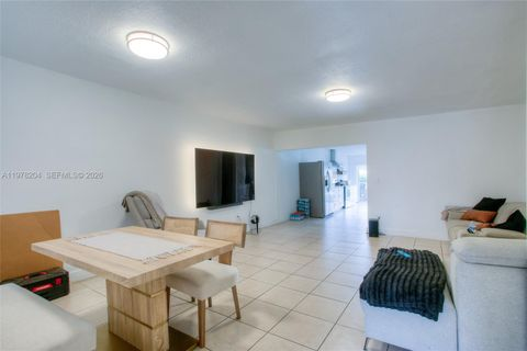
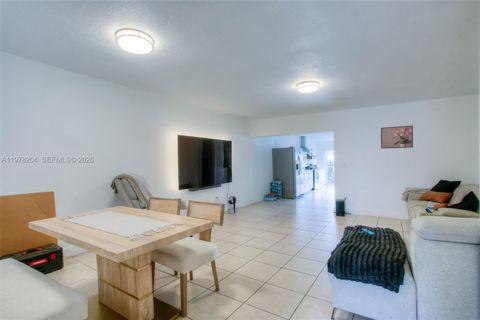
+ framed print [380,125,414,149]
